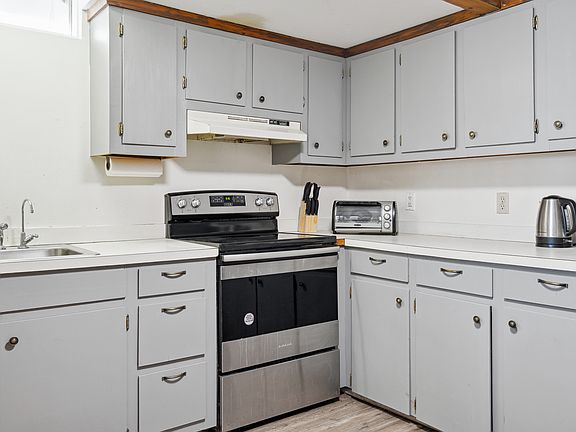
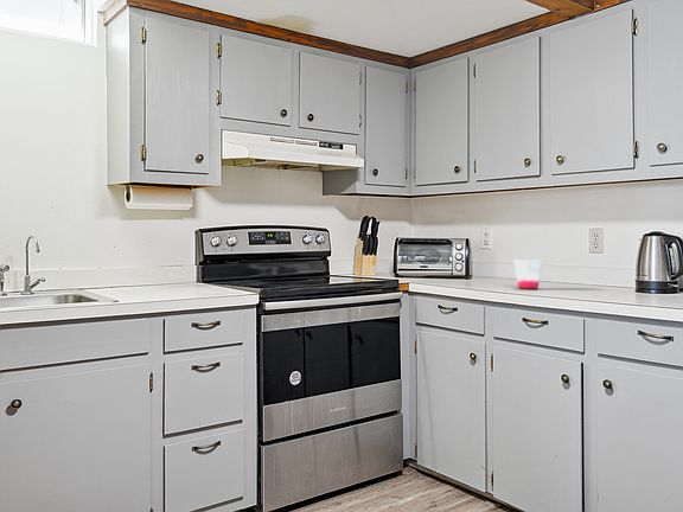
+ cup [512,260,544,290]
